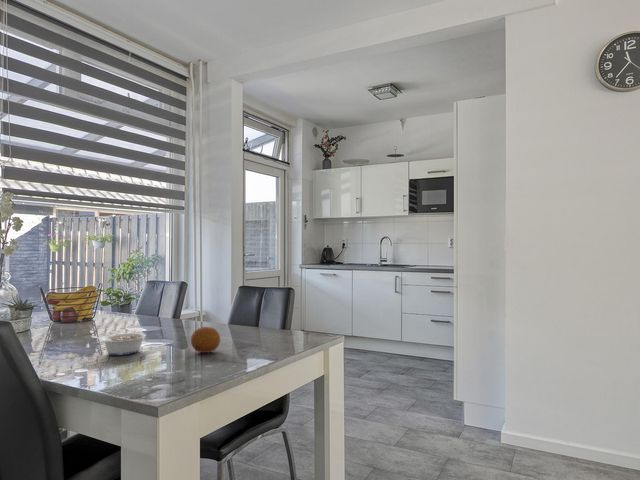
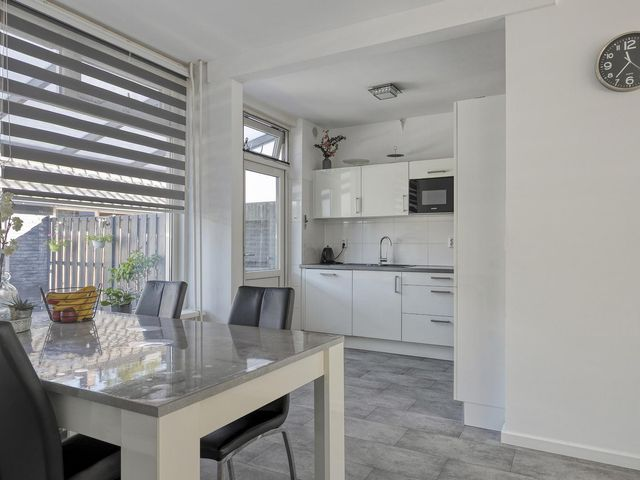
- fruit [190,326,221,354]
- legume [90,332,147,356]
